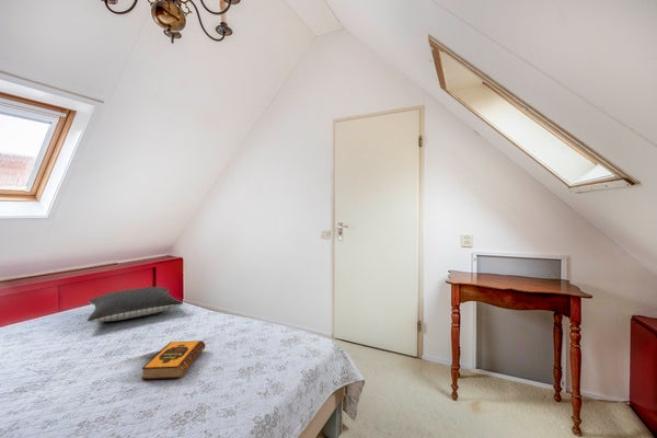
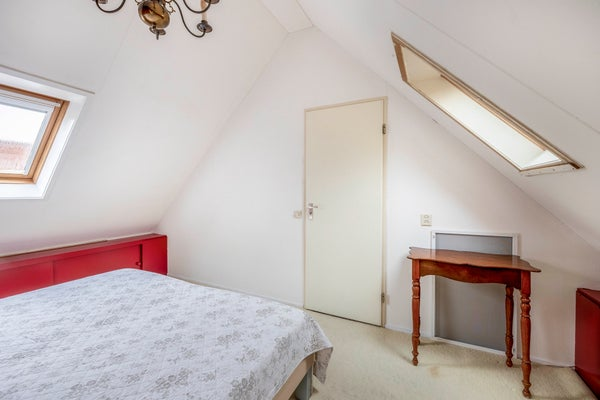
- hardback book [140,339,206,380]
- pillow [87,286,184,323]
